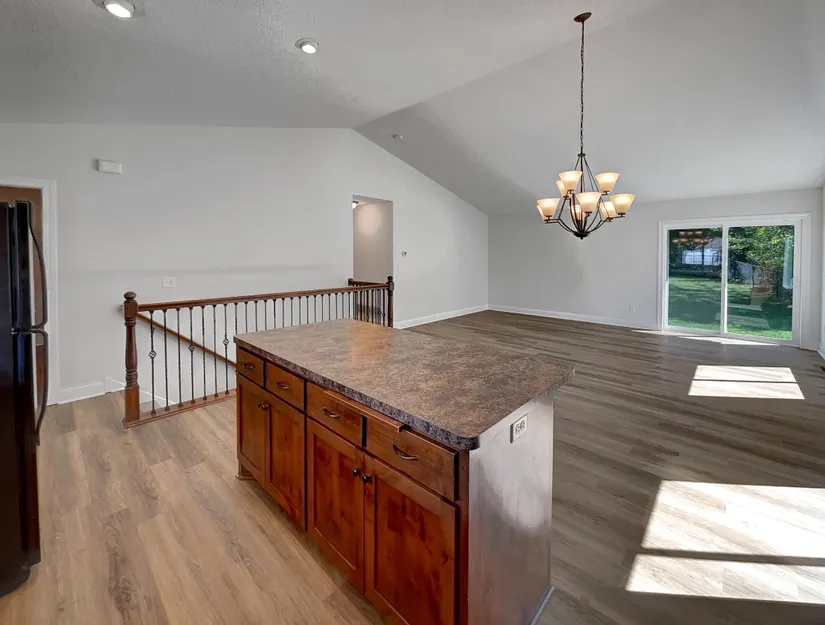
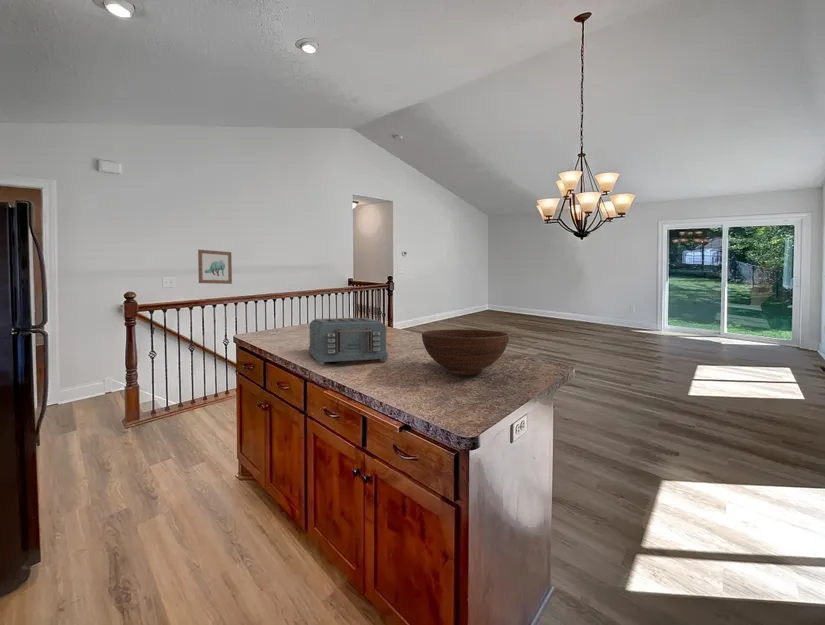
+ fruit bowl [421,328,510,376]
+ toaster [308,317,389,366]
+ wall art [197,249,233,285]
